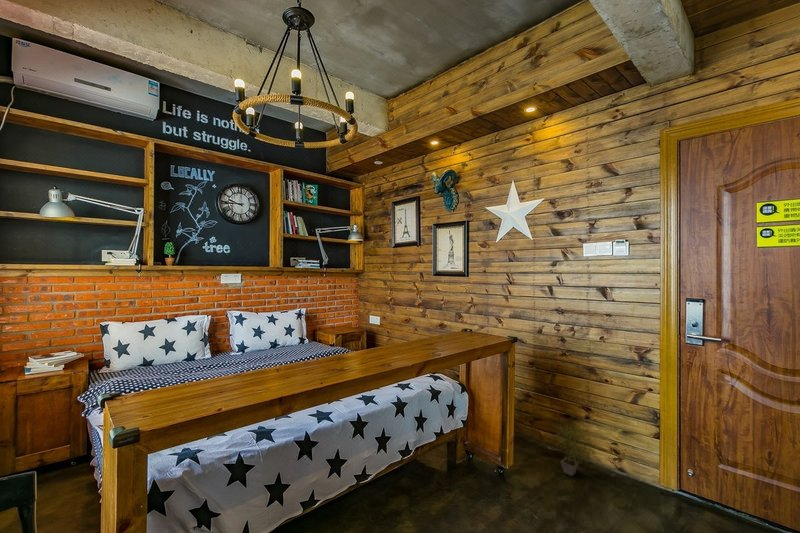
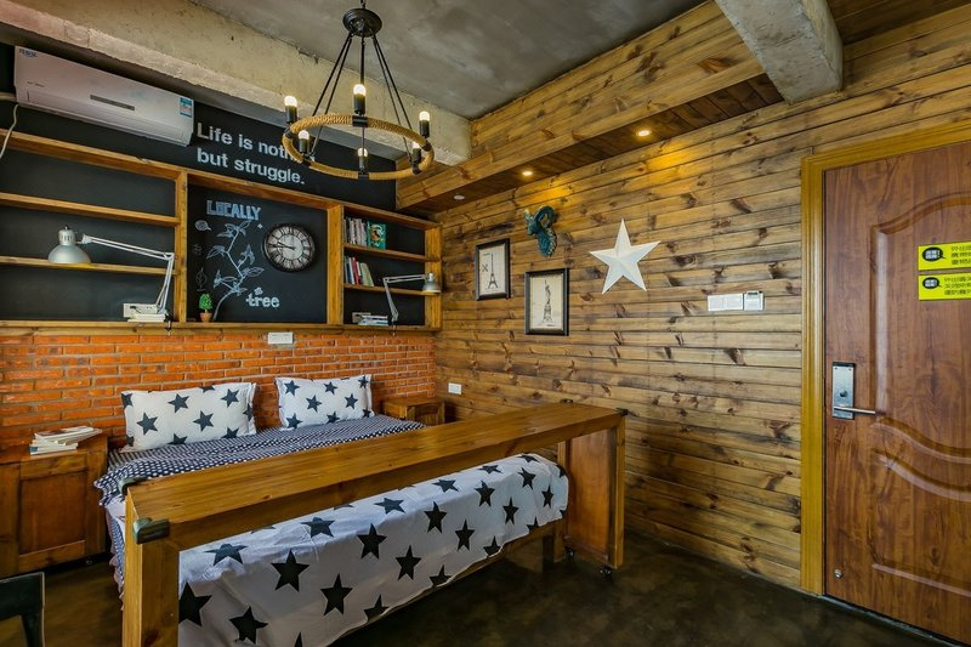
- potted plant [552,424,596,477]
